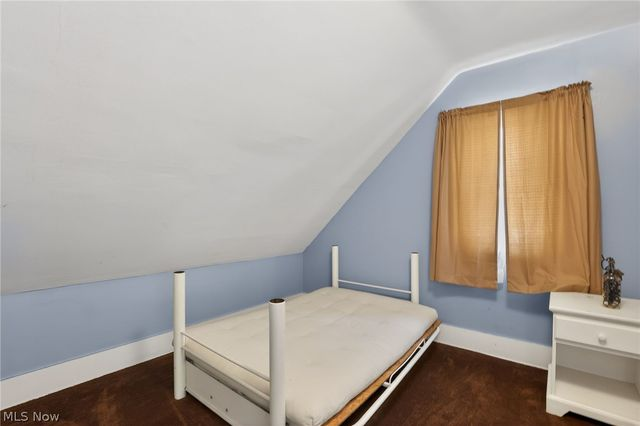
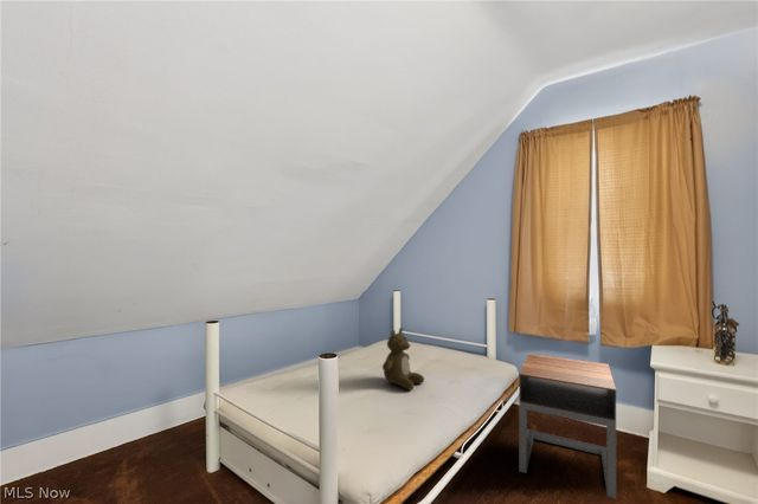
+ nightstand [518,353,617,500]
+ teddy bear [381,327,425,392]
